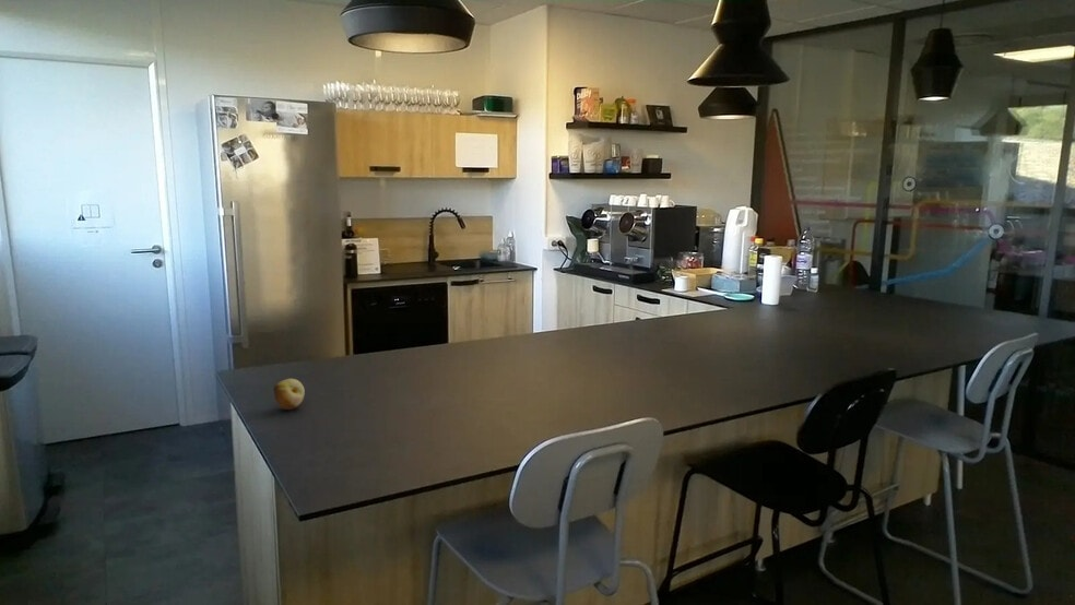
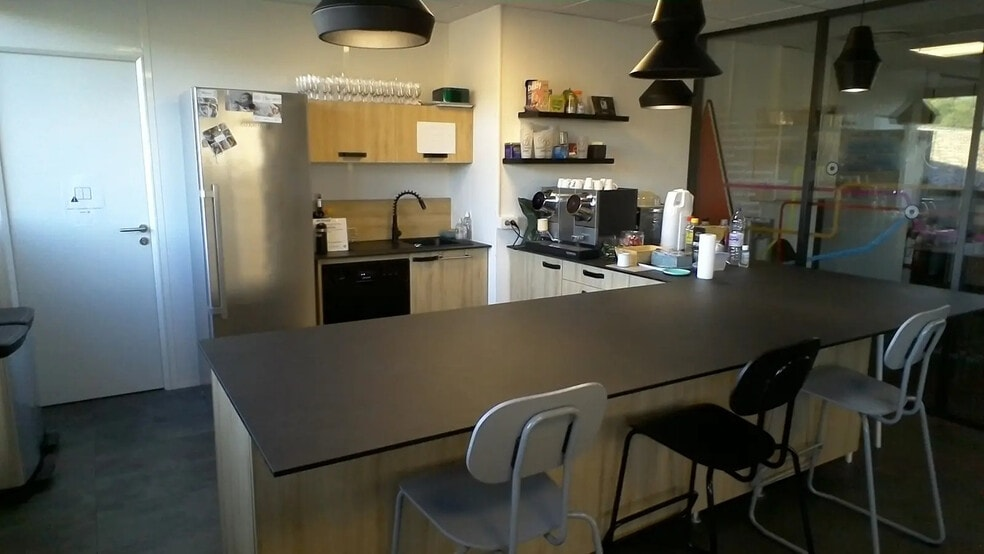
- fruit [272,378,306,411]
